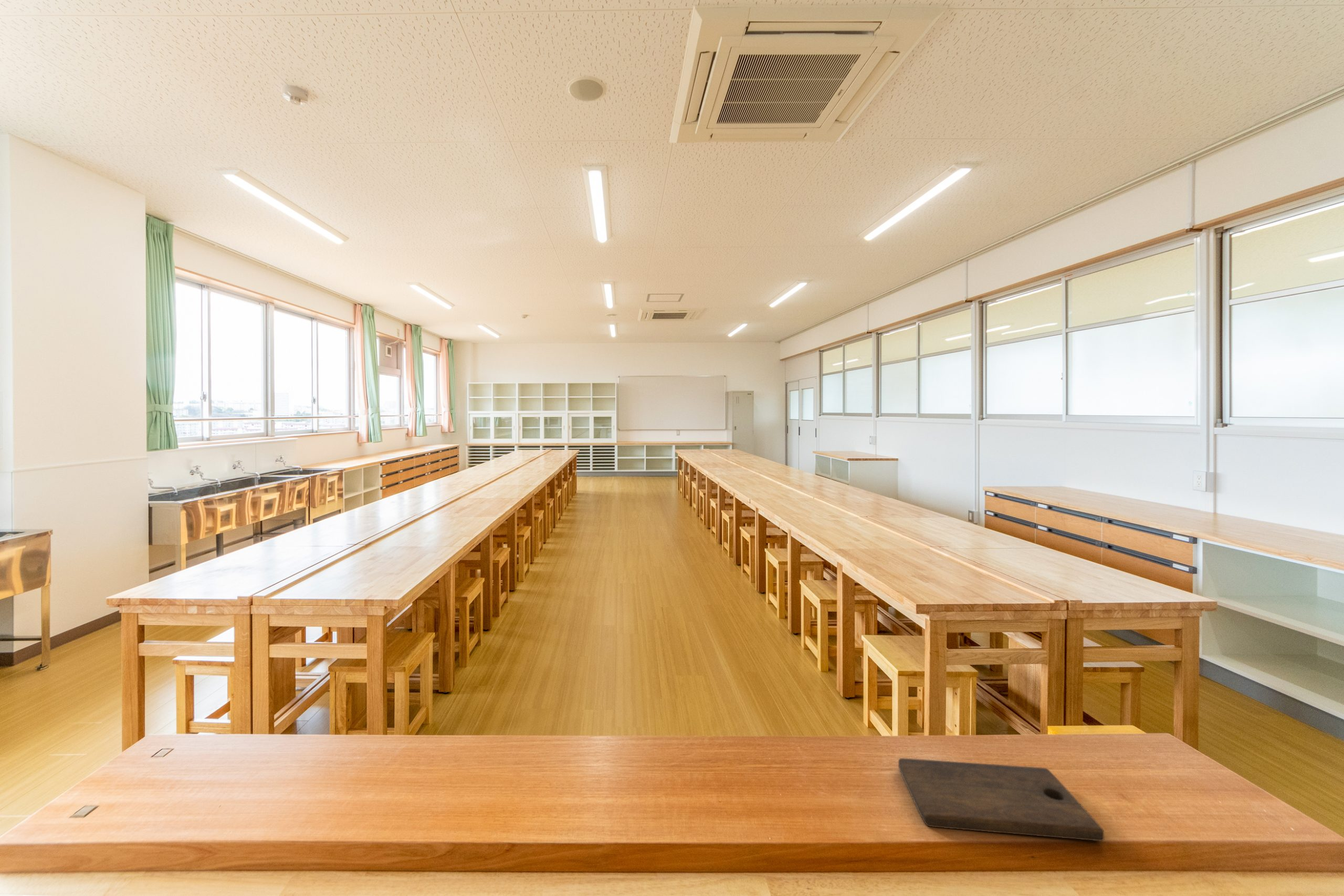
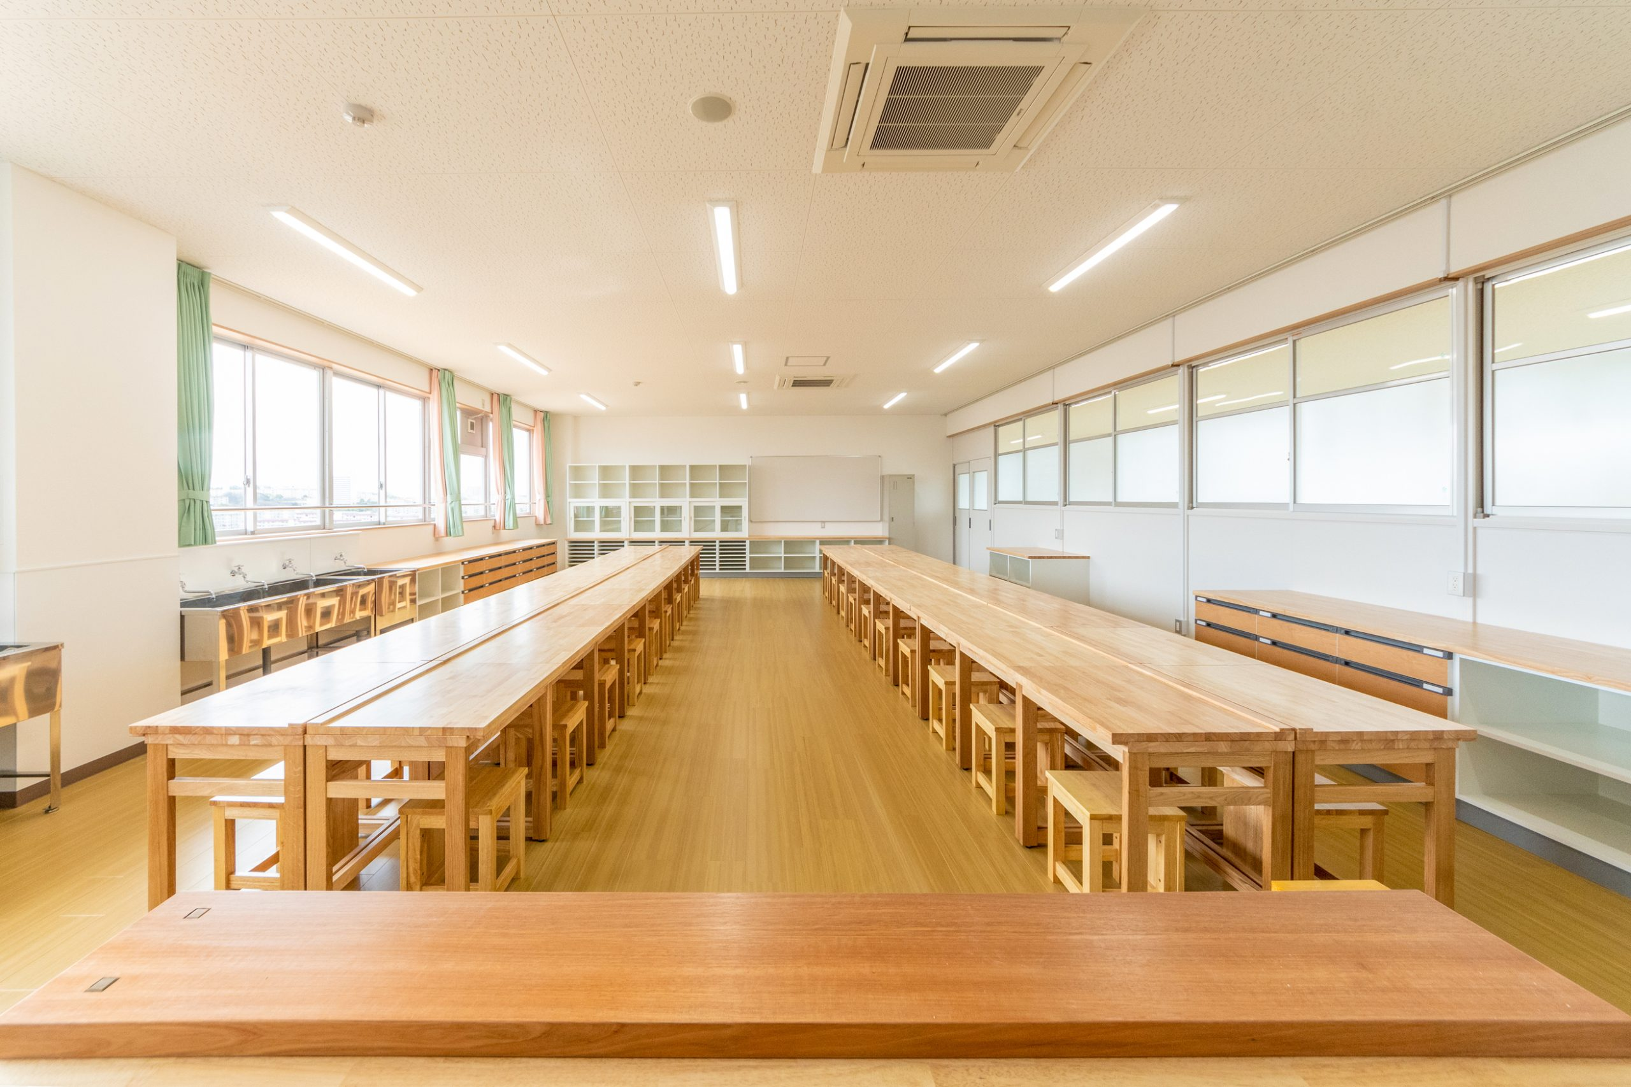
- cutting board [898,757,1105,841]
